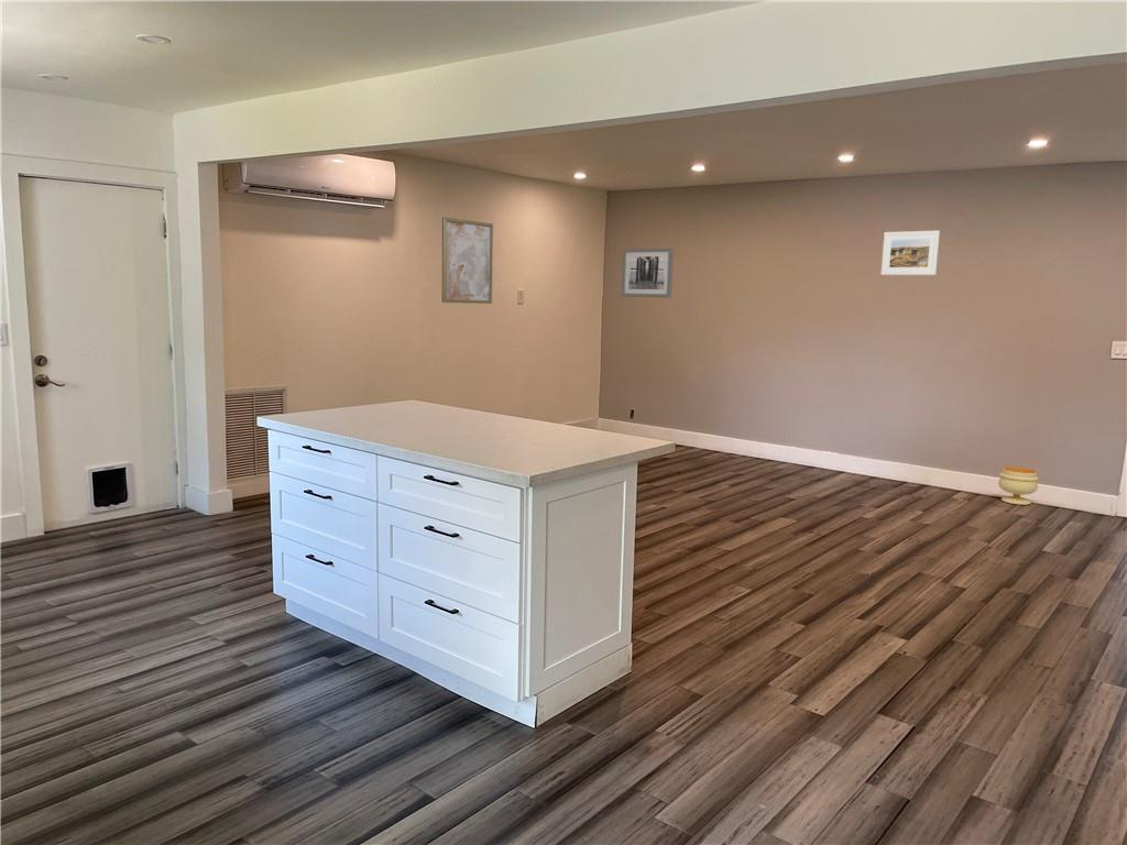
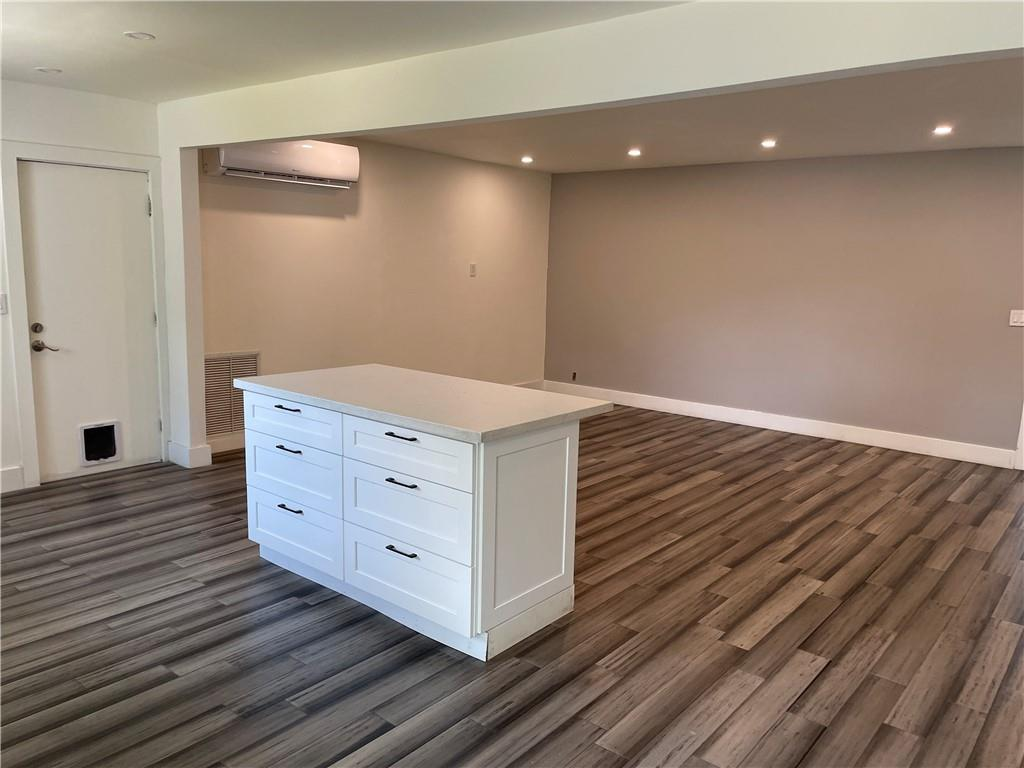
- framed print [880,230,941,276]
- wall art [441,217,494,305]
- wall art [621,246,675,299]
- footed bowl [997,467,1040,506]
